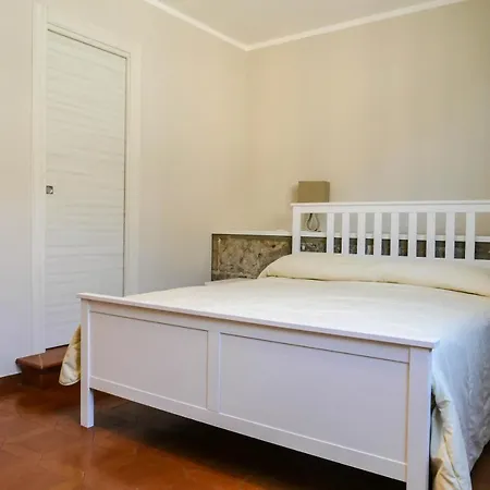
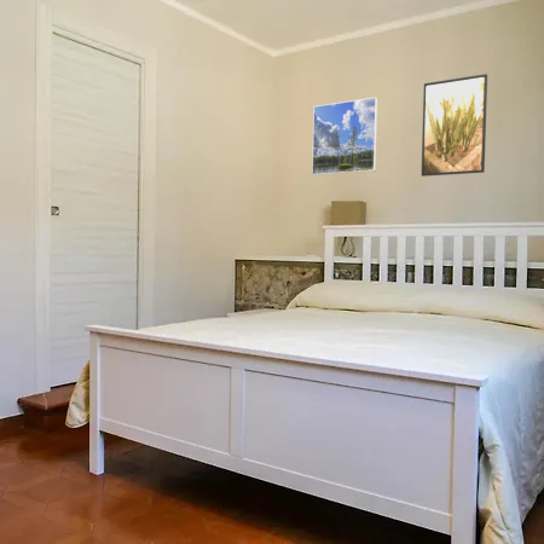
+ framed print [421,73,488,178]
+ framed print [311,97,380,176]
